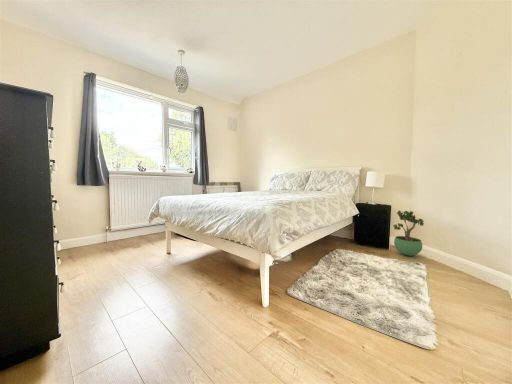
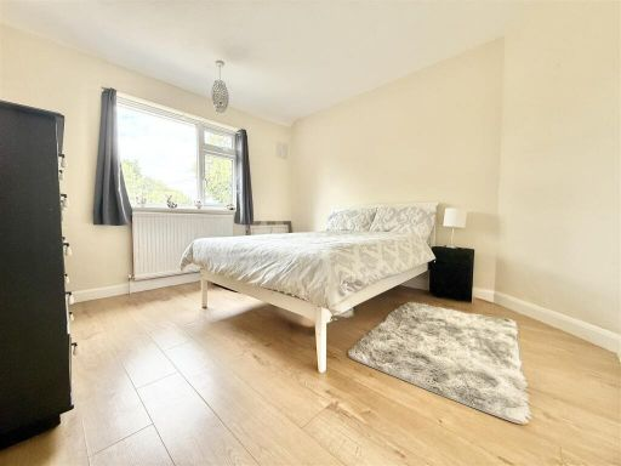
- potted plant [392,210,425,257]
